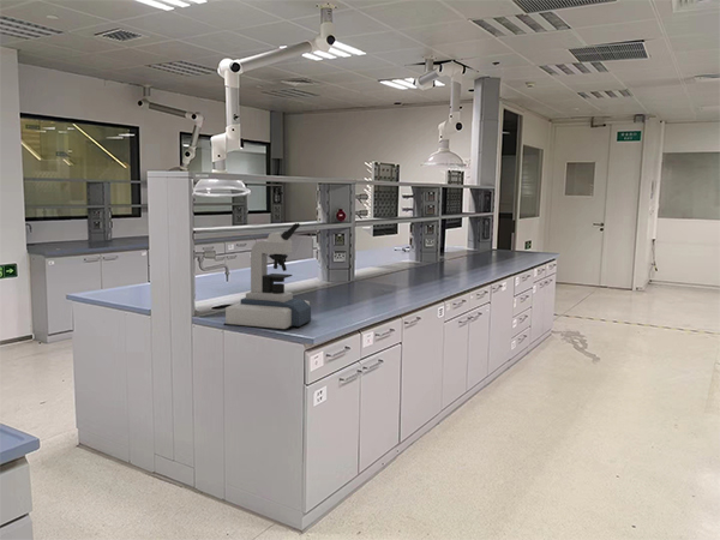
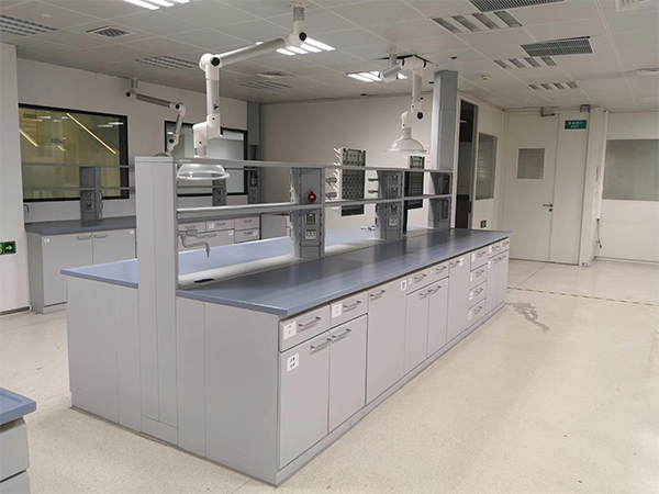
- microscope [222,222,312,331]
